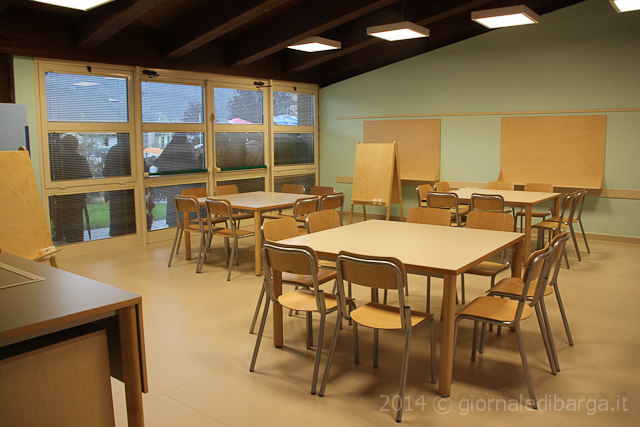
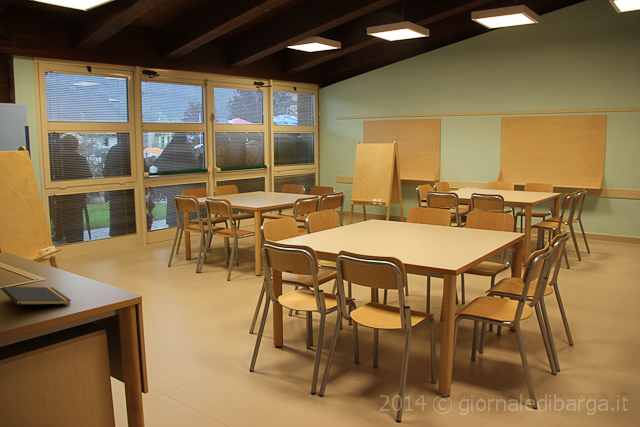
+ notepad [1,286,72,316]
